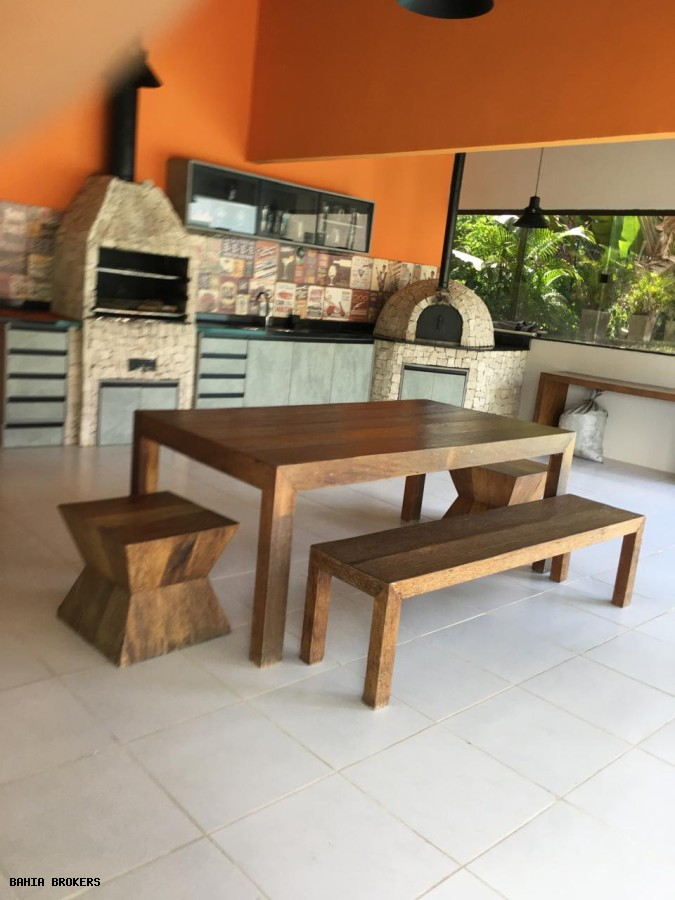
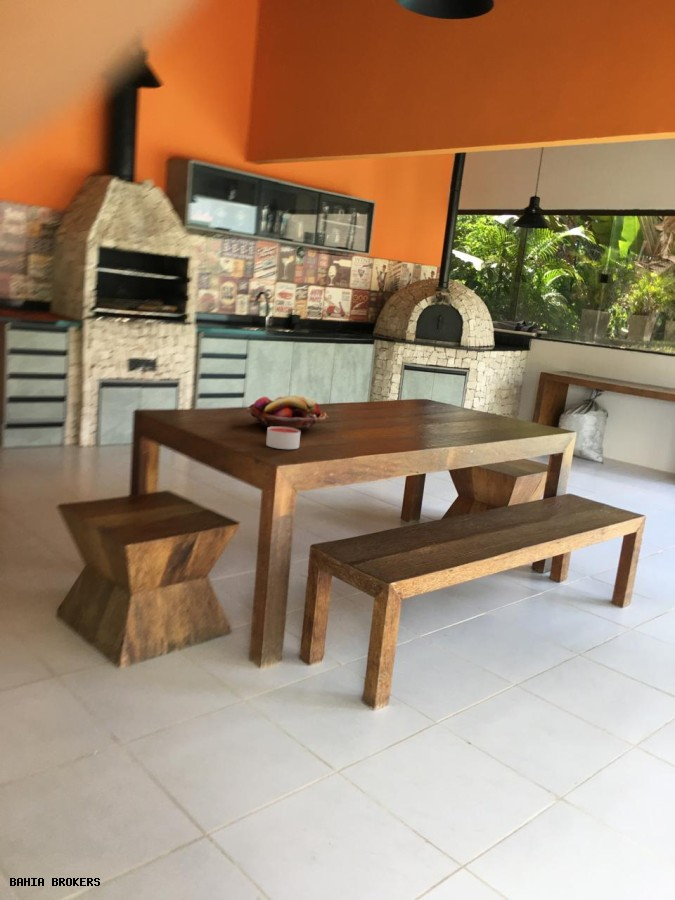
+ fruit basket [245,394,330,431]
+ candle [265,426,301,450]
